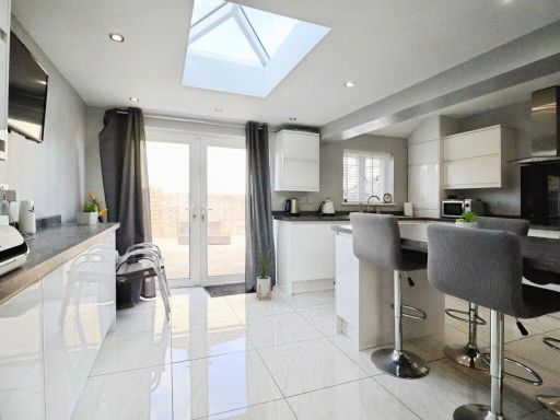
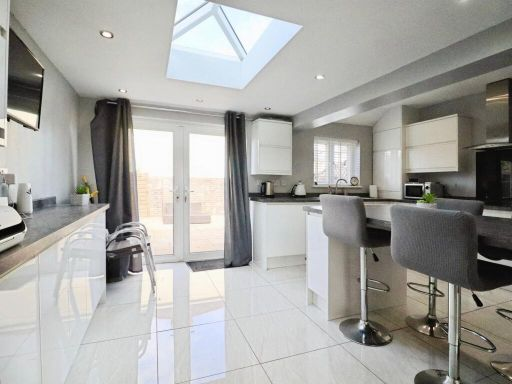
- house plant [248,244,276,302]
